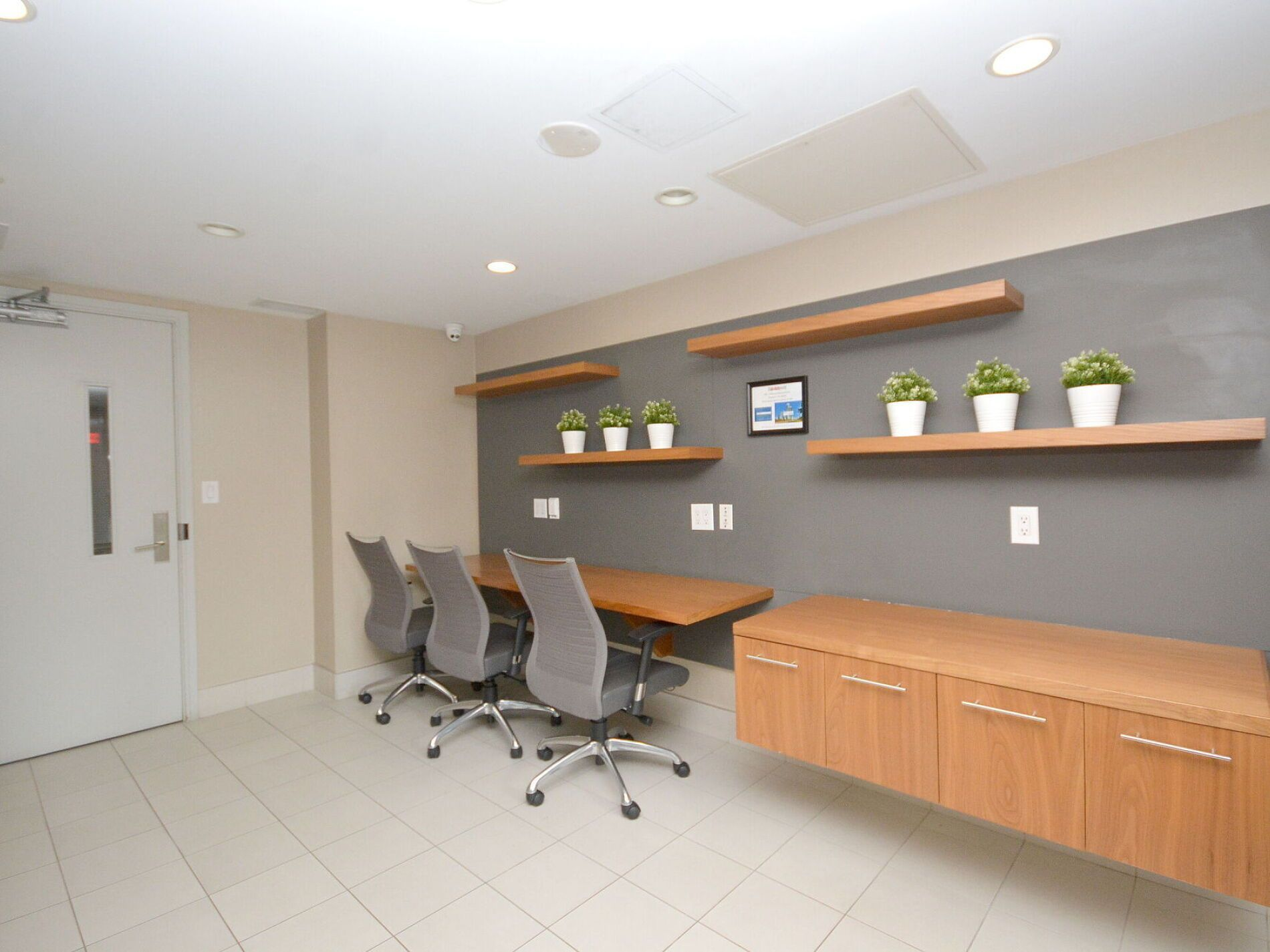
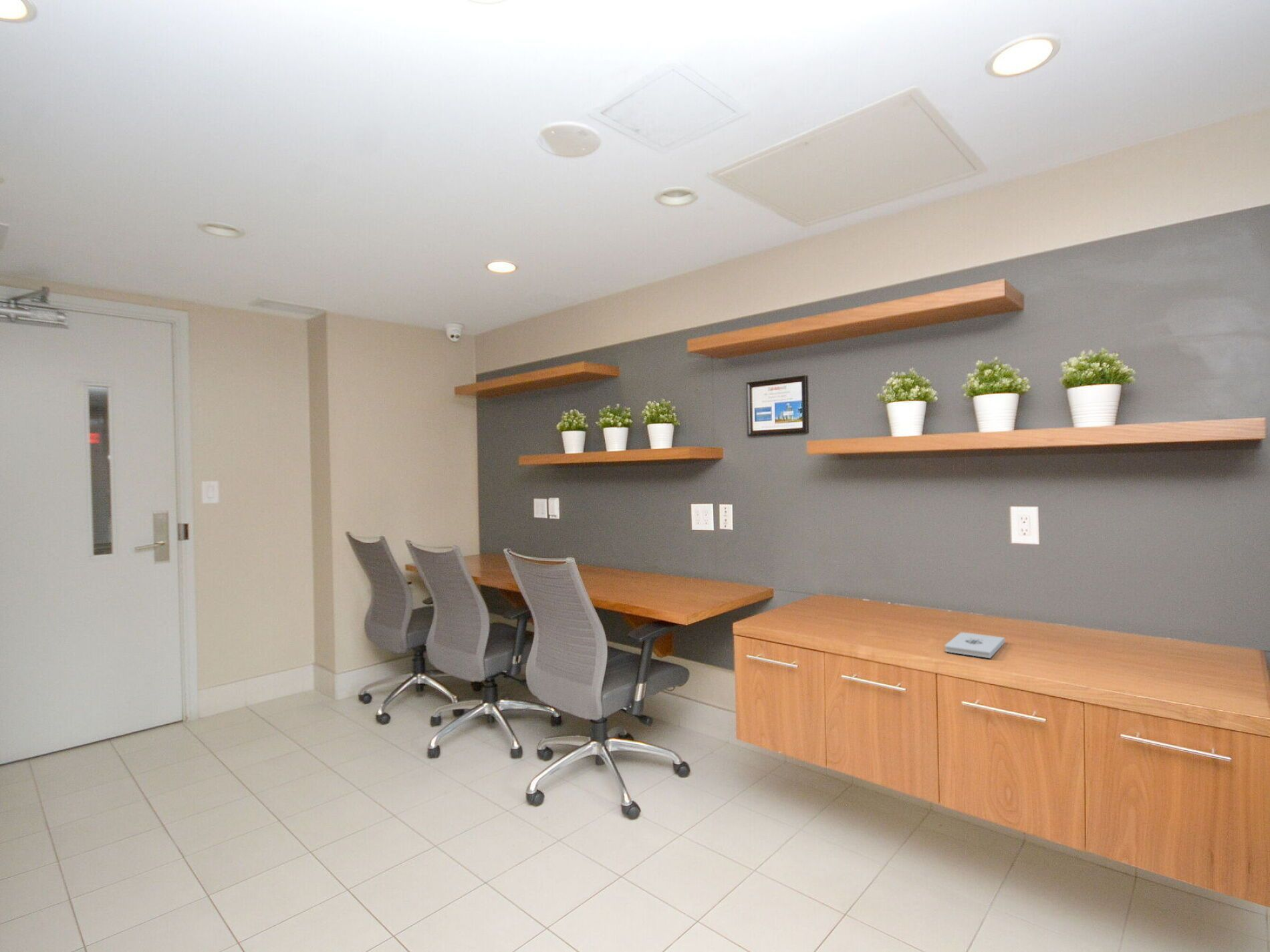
+ notepad [944,632,1005,659]
